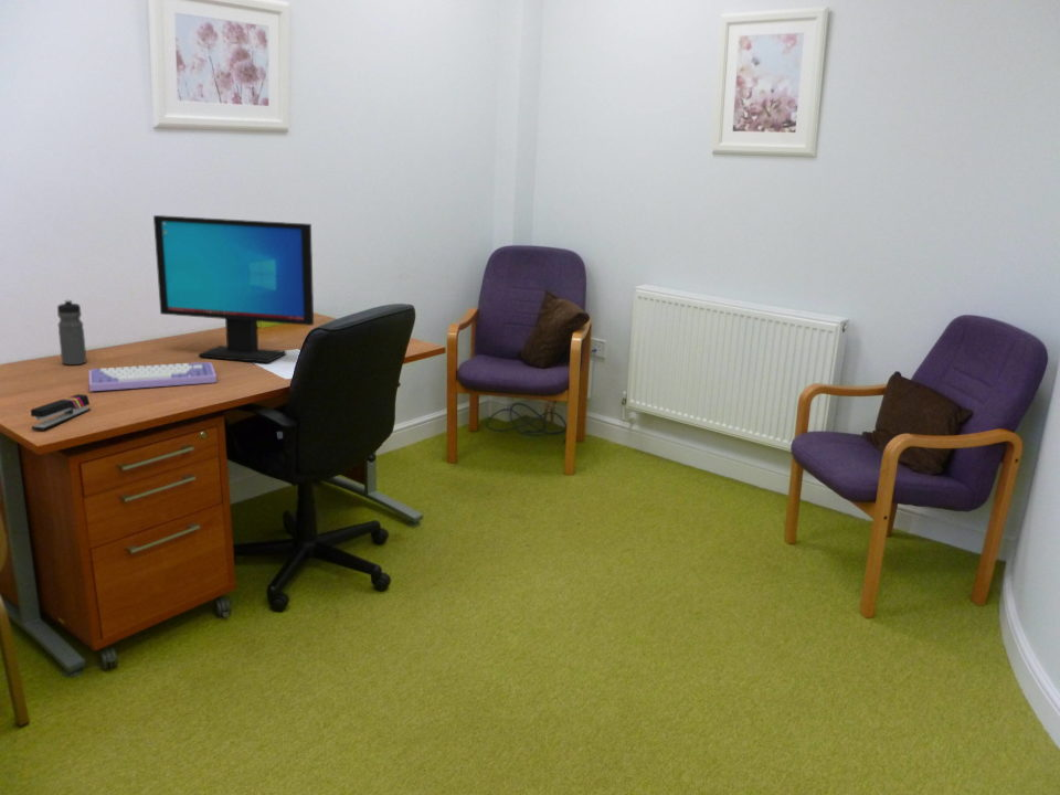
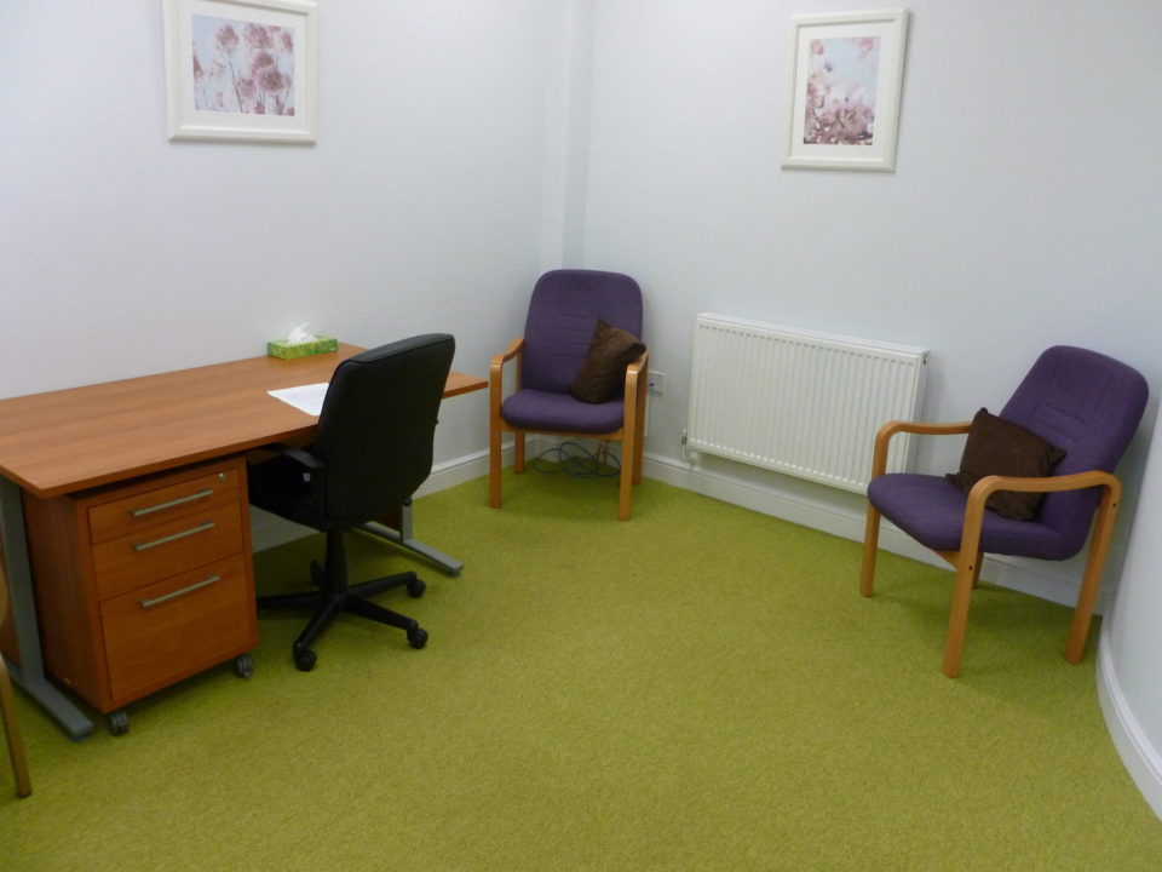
- keyboard [88,361,218,392]
- computer monitor [152,214,315,364]
- stapler [30,393,92,431]
- water bottle [56,299,87,365]
